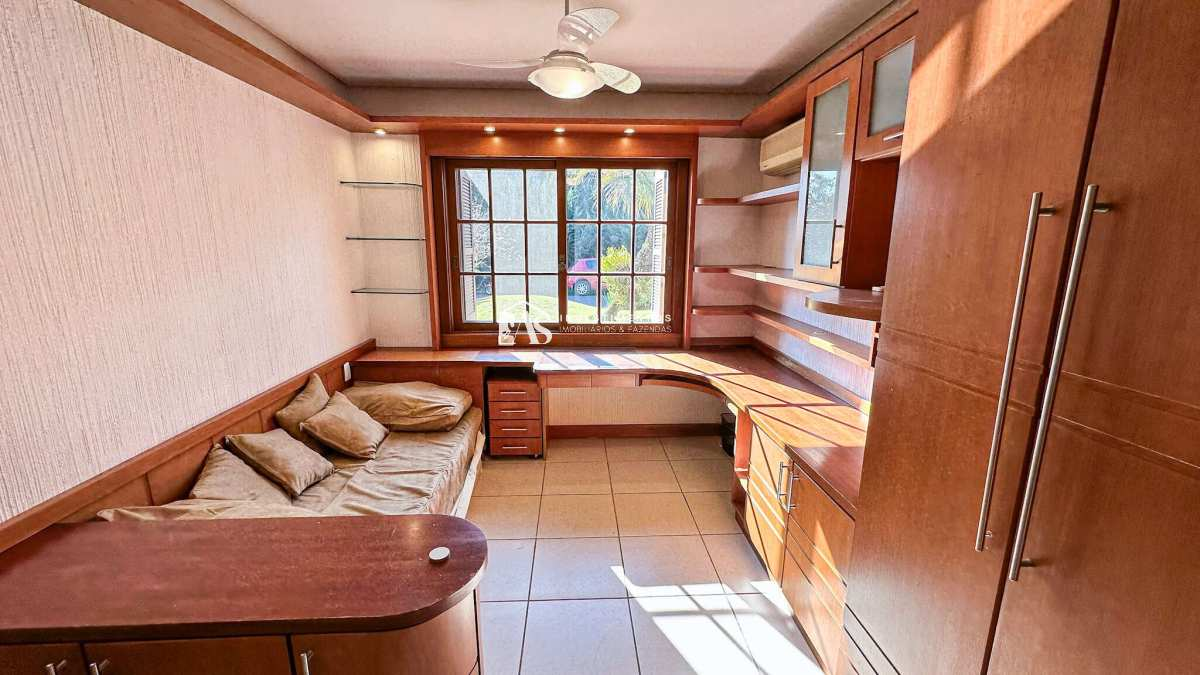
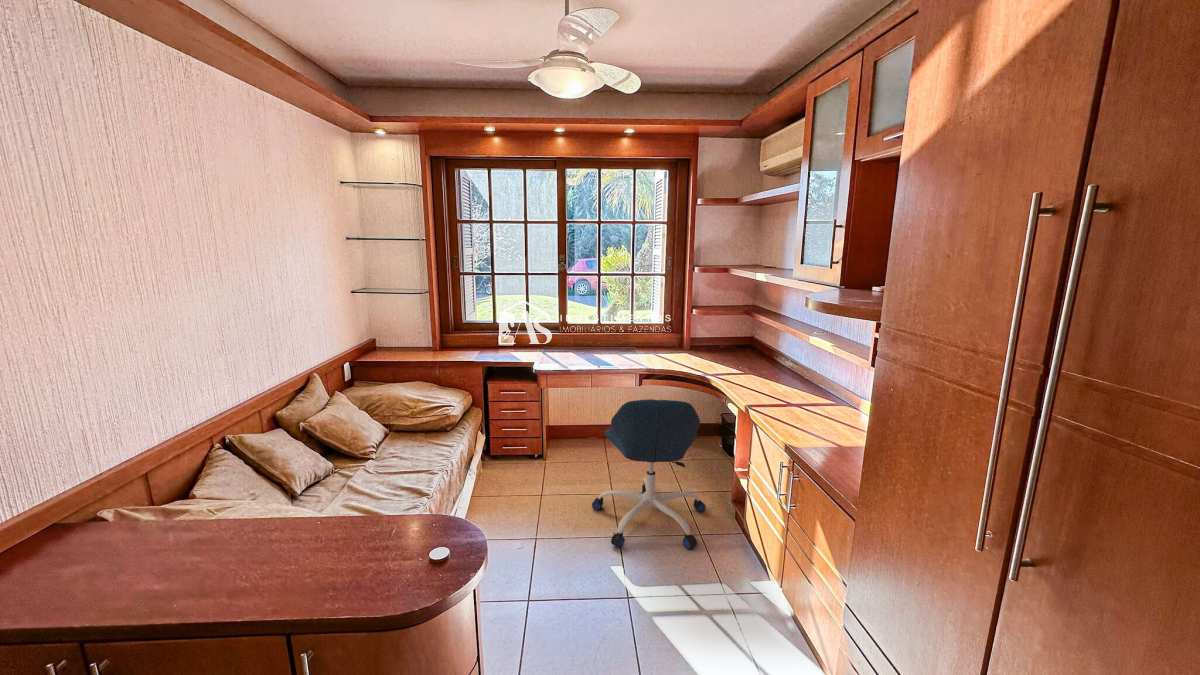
+ office chair [591,398,707,550]
